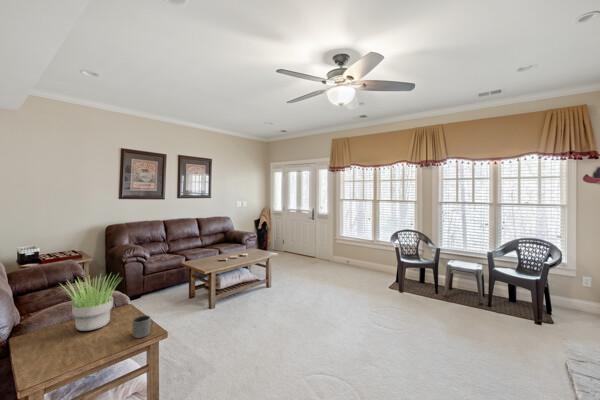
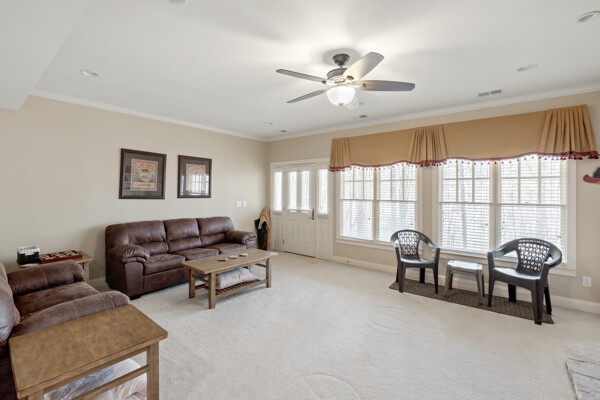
- mug [131,314,155,339]
- potted plant [57,271,123,332]
